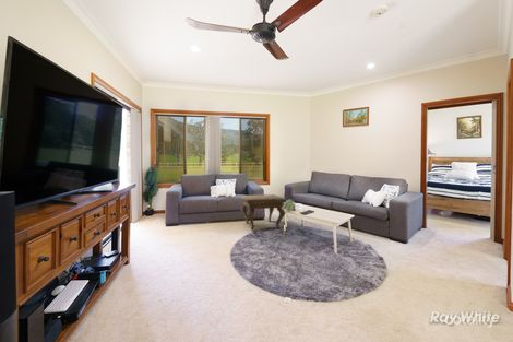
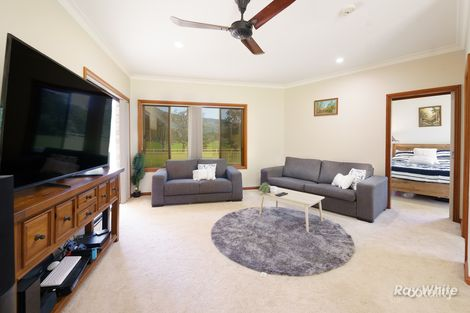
- side table [239,193,288,231]
